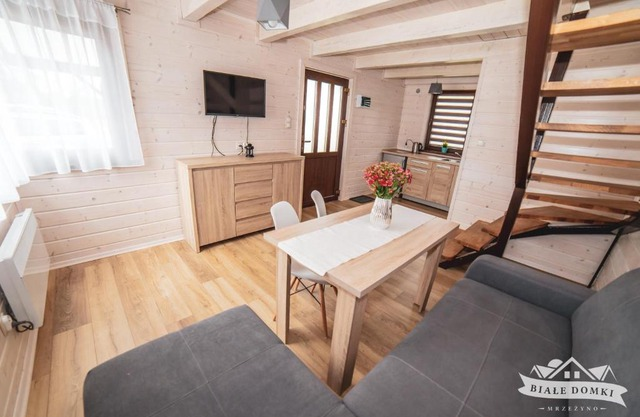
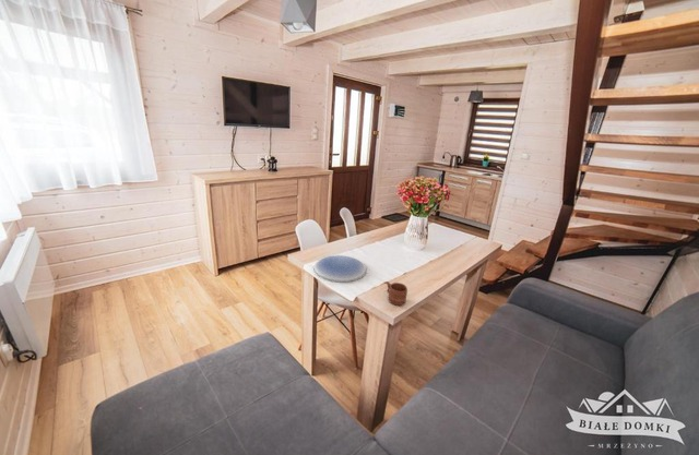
+ plate [312,254,368,283]
+ mug [383,280,408,307]
